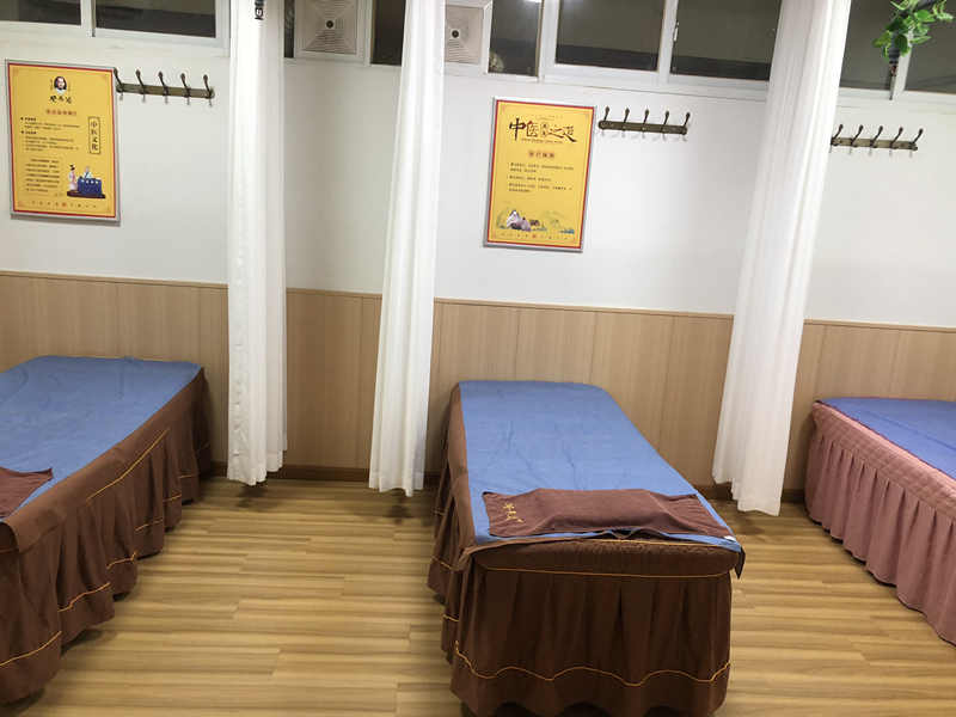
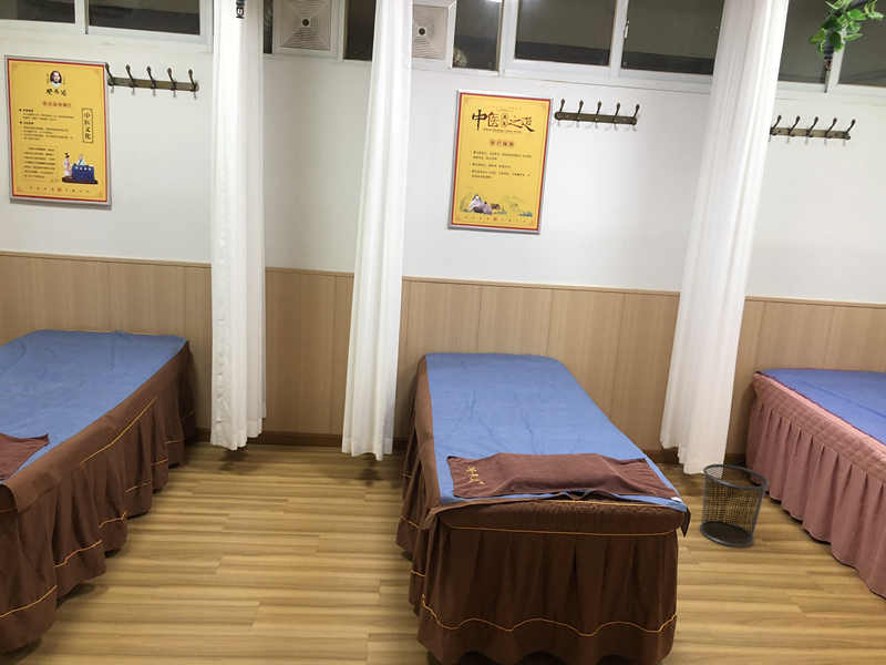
+ waste bin [699,463,770,548]
